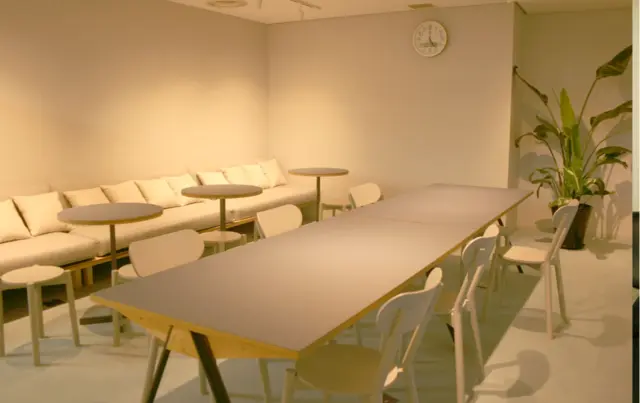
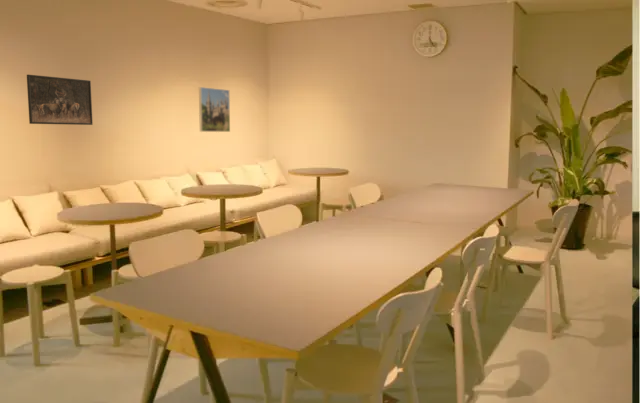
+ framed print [26,74,94,126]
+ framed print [198,86,231,133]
